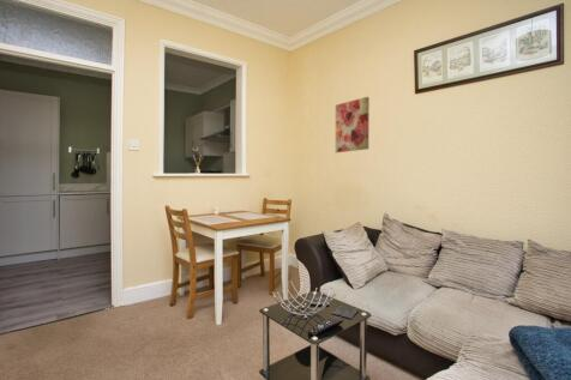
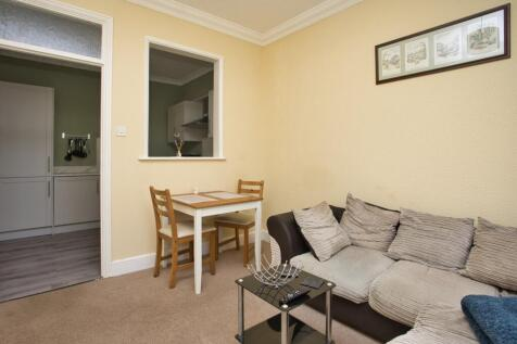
- wall art [335,96,371,153]
